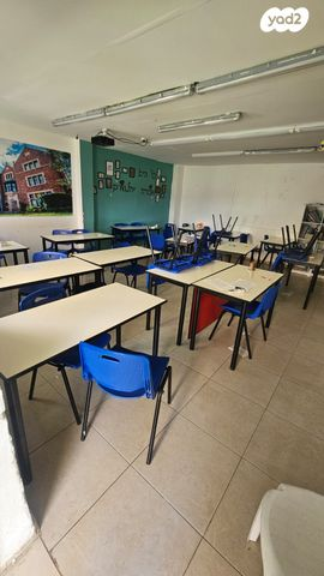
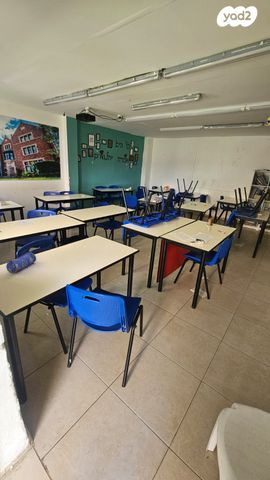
+ pencil case [5,251,37,274]
